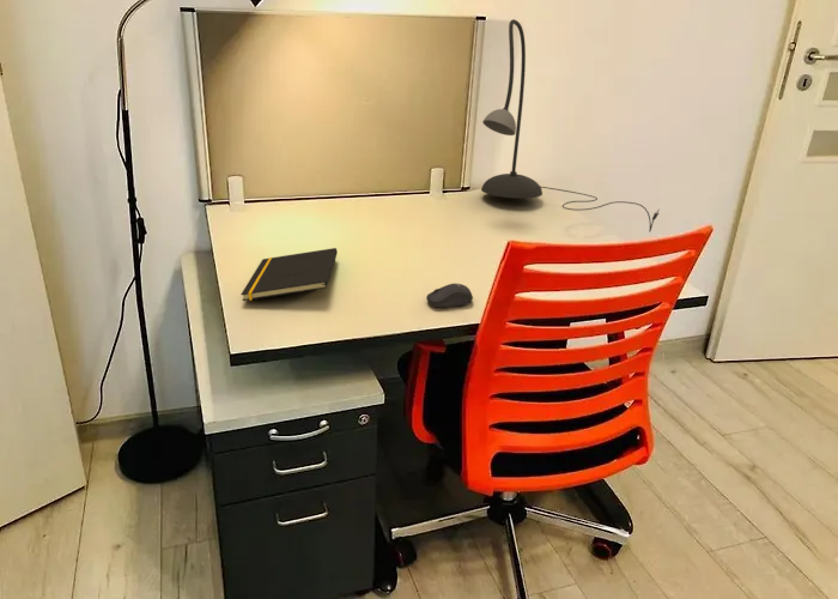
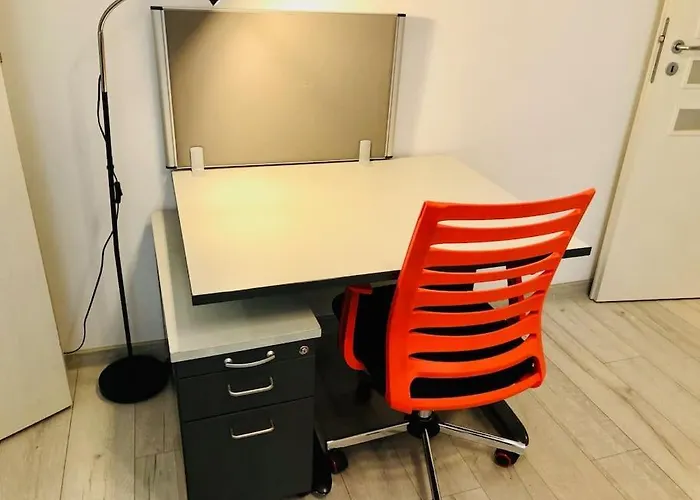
- desk lamp [480,18,661,234]
- notepad [241,247,339,302]
- computer mouse [425,283,474,309]
